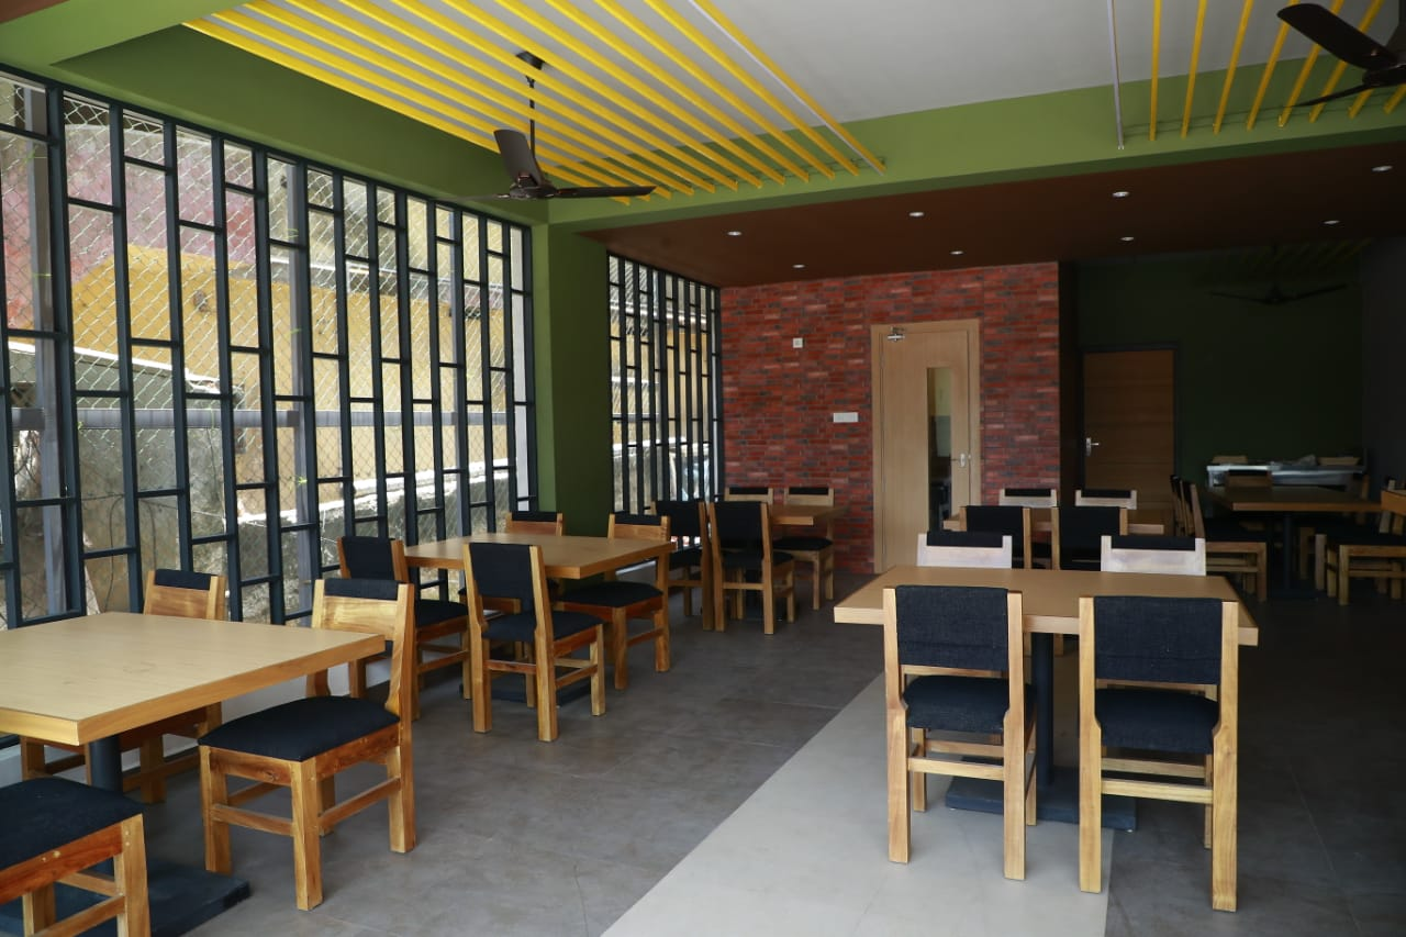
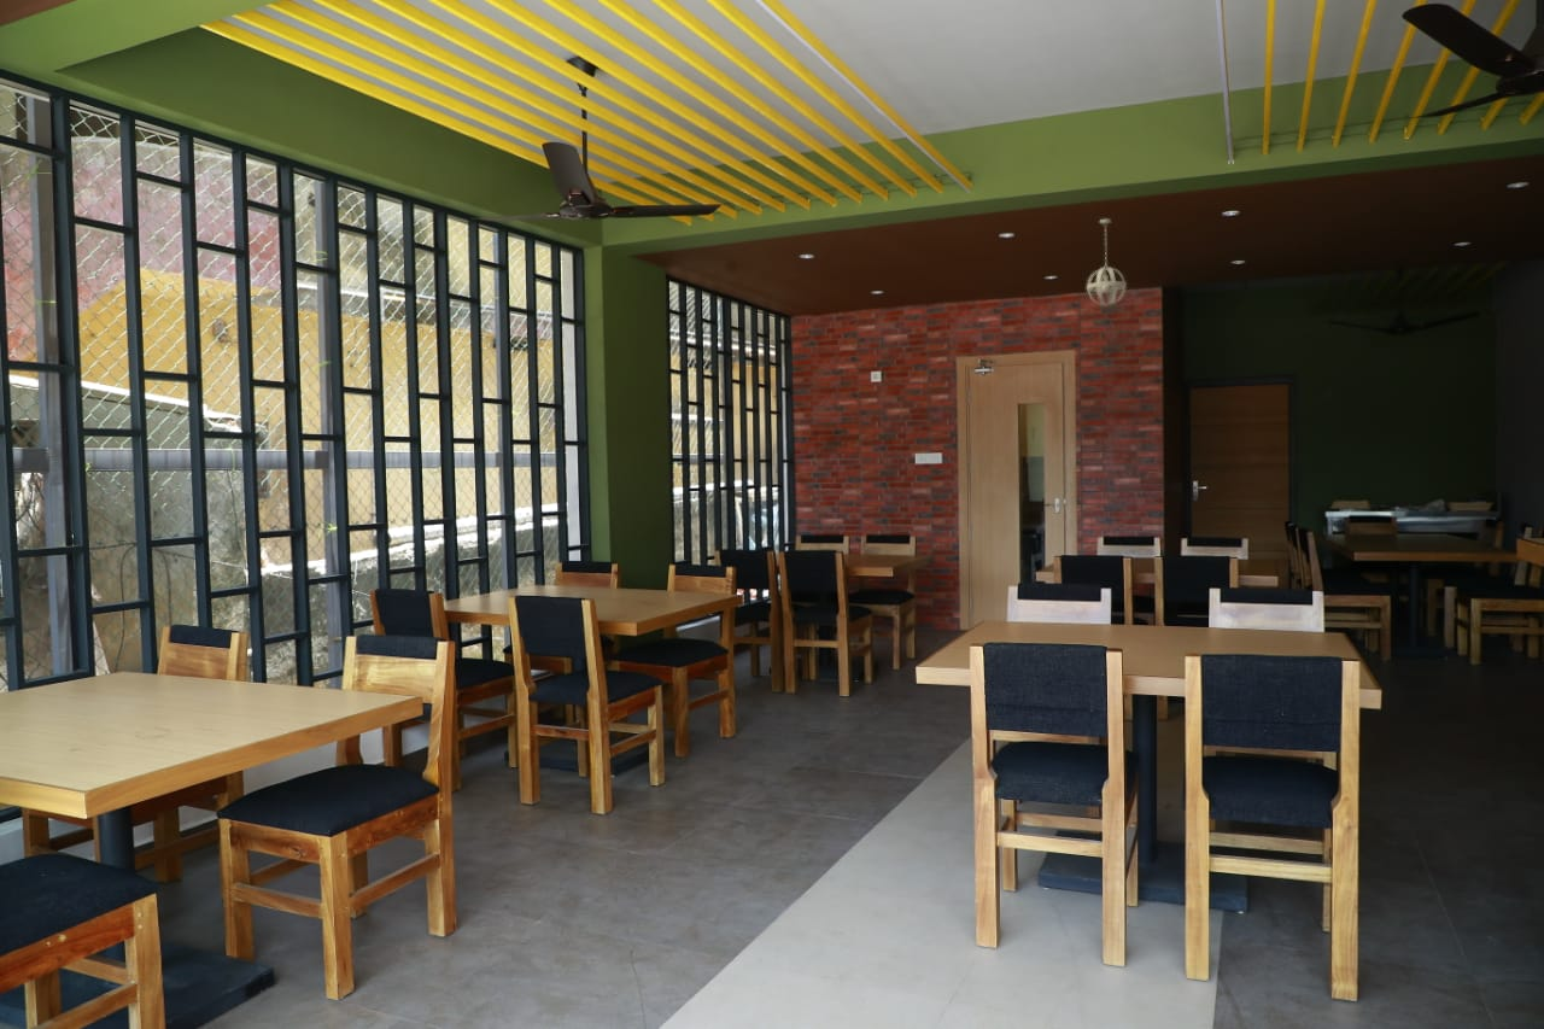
+ pendant light [1086,218,1128,308]
